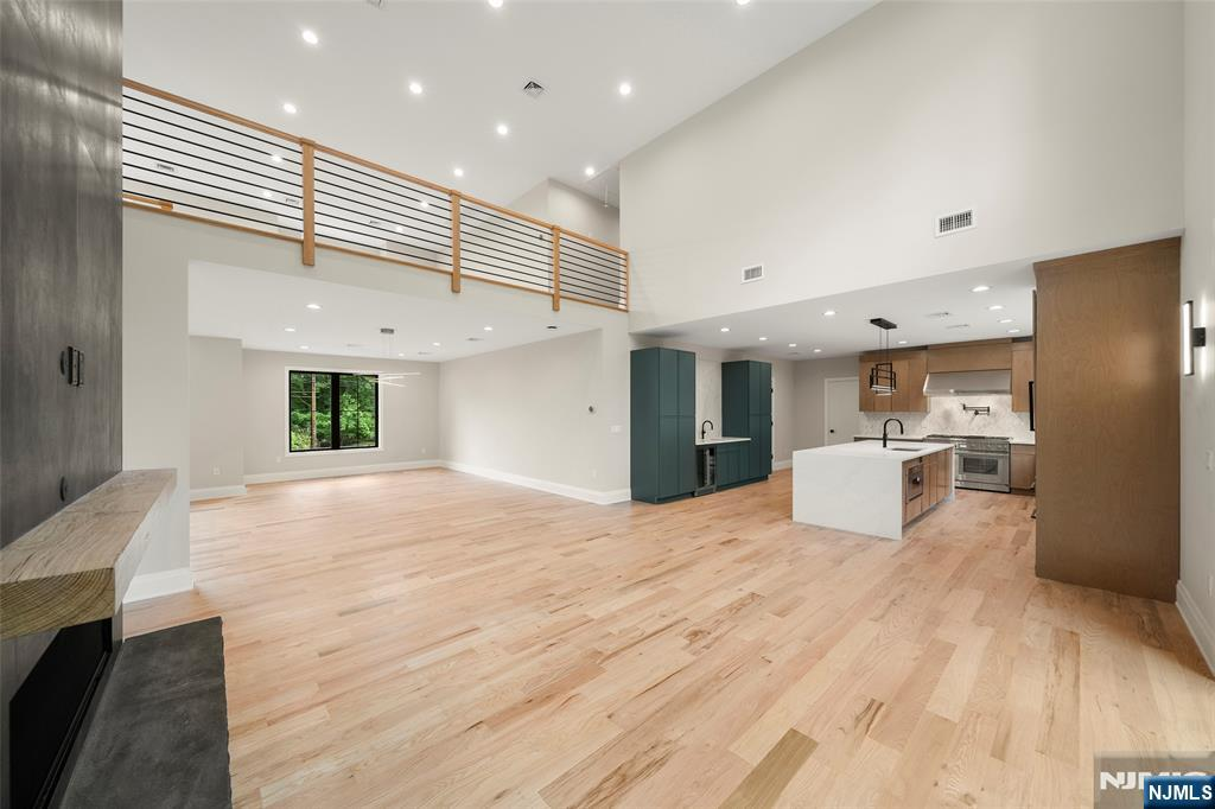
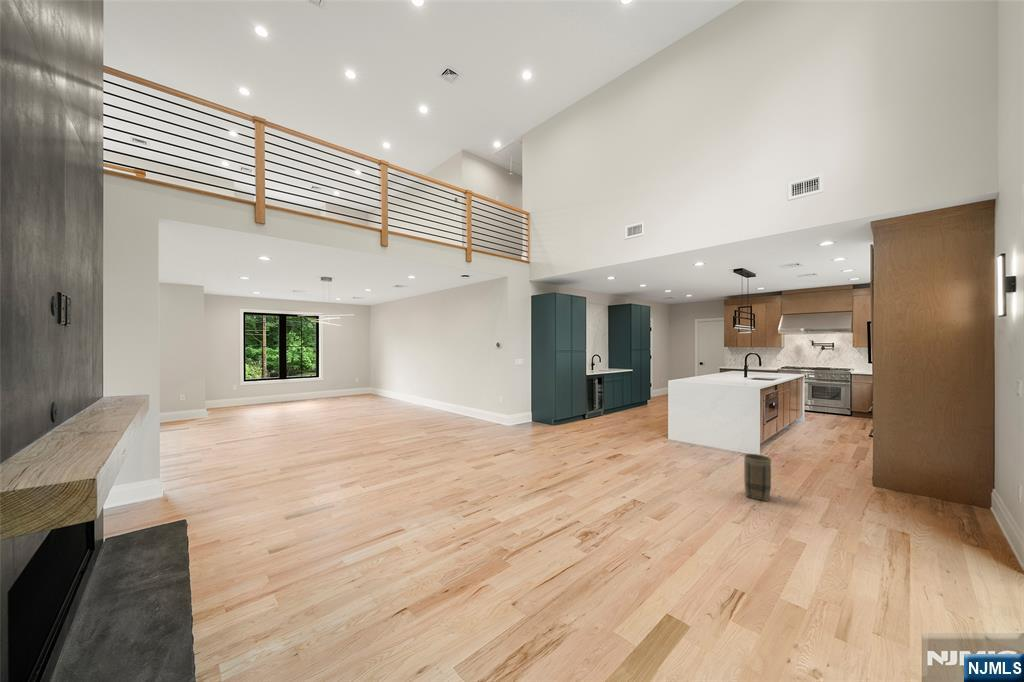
+ basket [743,453,772,502]
